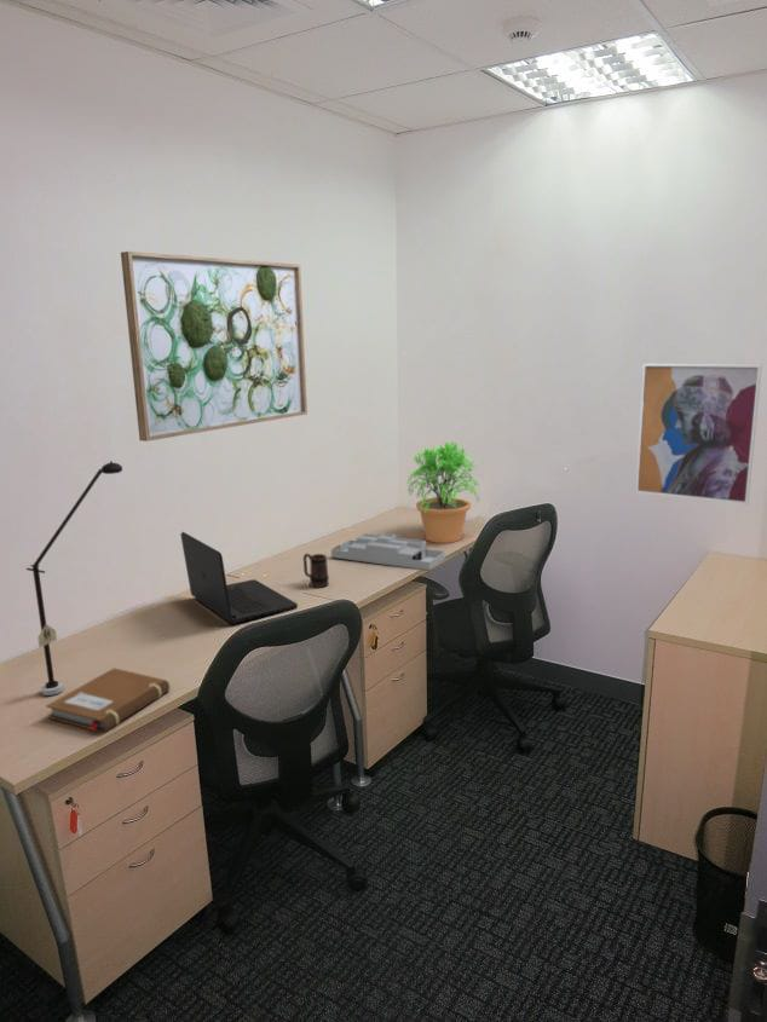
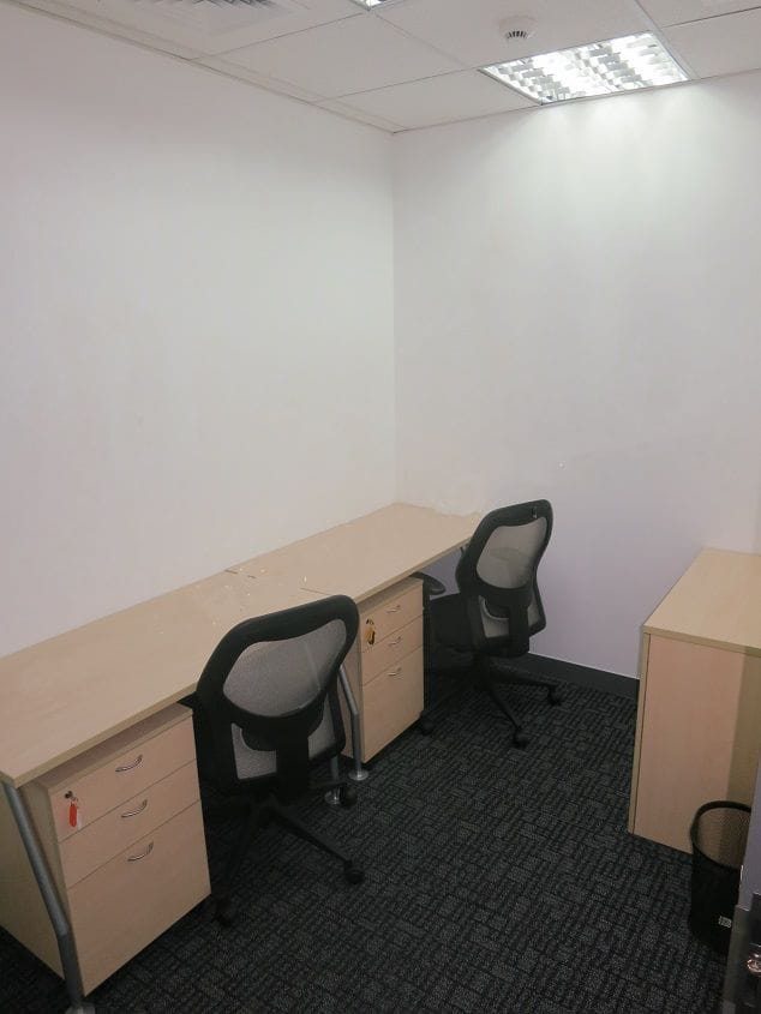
- wall art [634,363,763,506]
- potted plant [406,440,481,544]
- desk organizer [330,532,446,571]
- mug [302,553,330,589]
- wall art [120,250,308,443]
- notebook [45,666,171,734]
- desk lamp [25,460,123,697]
- laptop [179,531,299,625]
